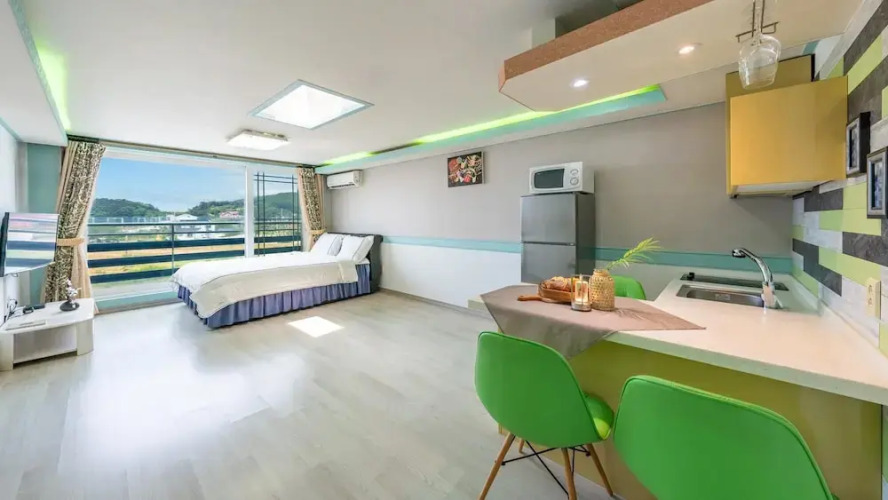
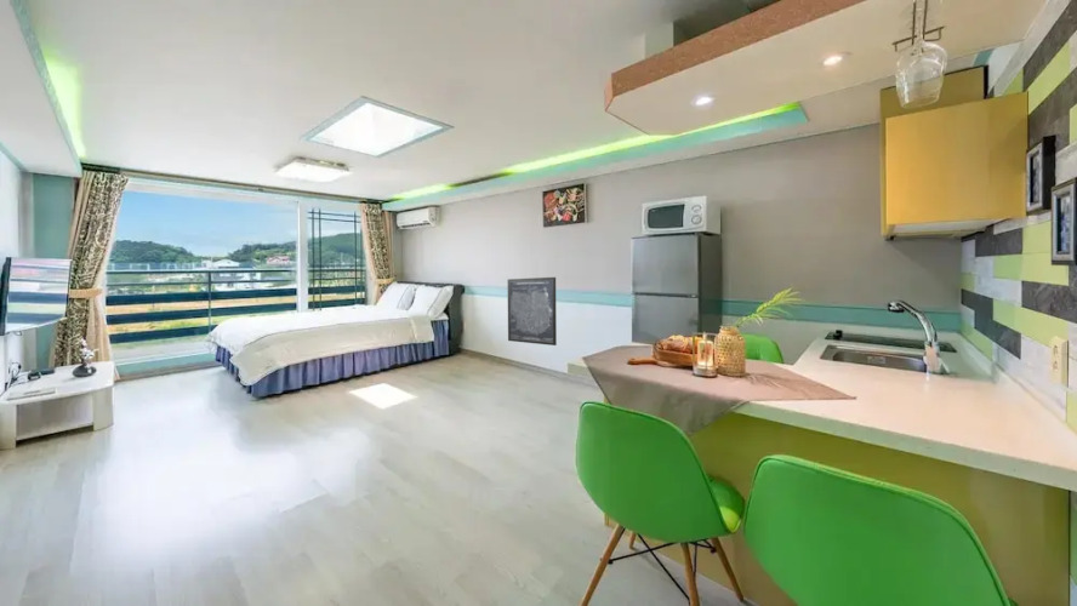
+ wall art [506,276,558,347]
